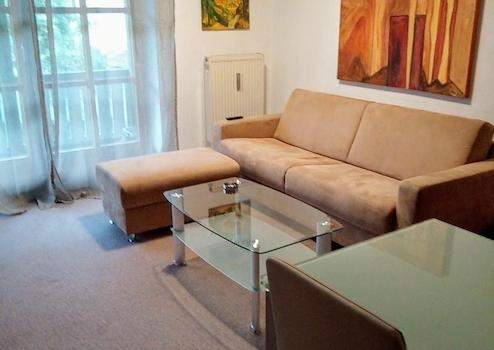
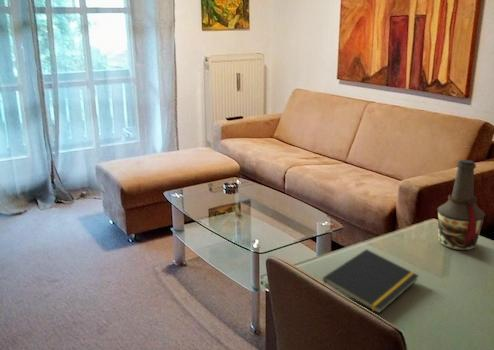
+ bottle [436,159,486,251]
+ notepad [322,248,420,314]
